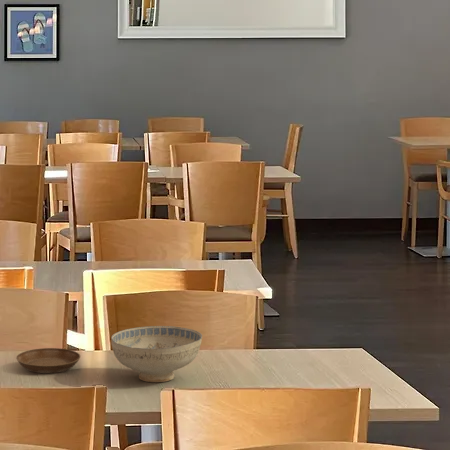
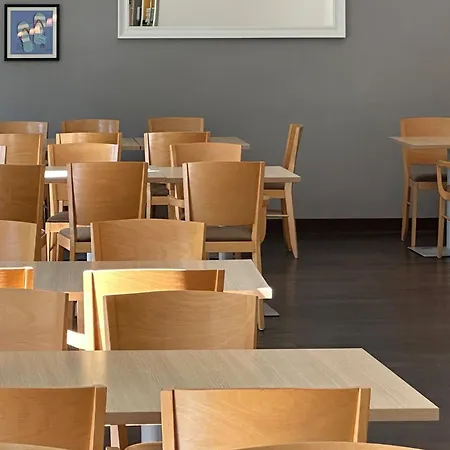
- ceramic bowl [110,325,203,383]
- saucer [15,347,81,374]
